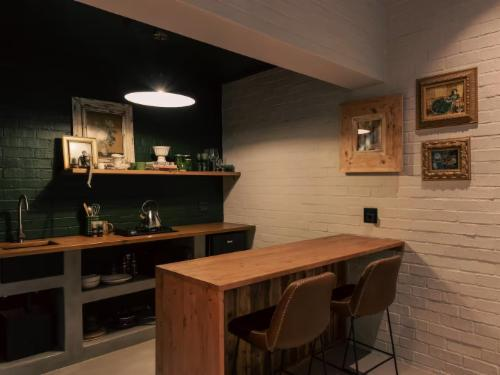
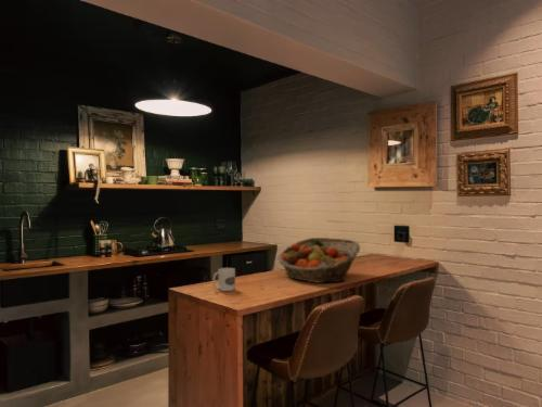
+ mug [211,267,236,292]
+ fruit basket [276,237,361,284]
